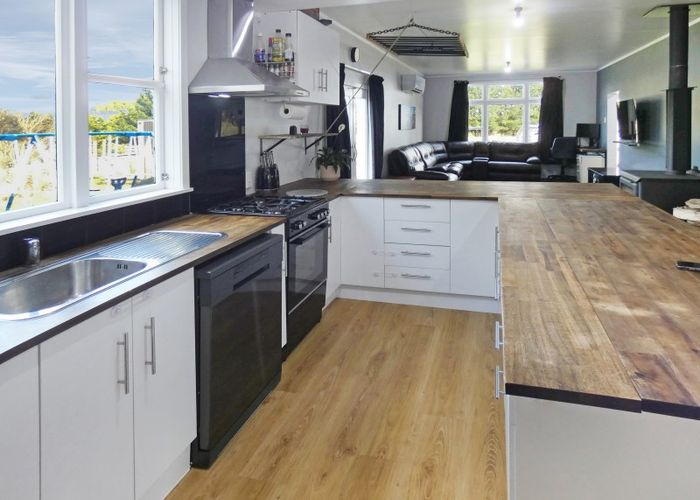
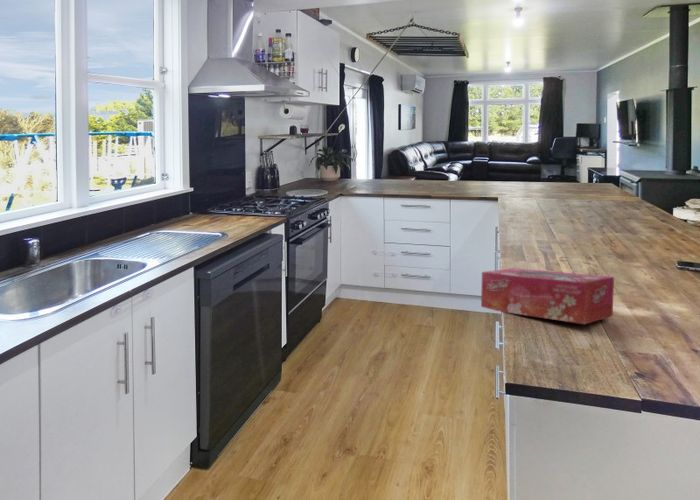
+ tissue box [480,267,615,325]
